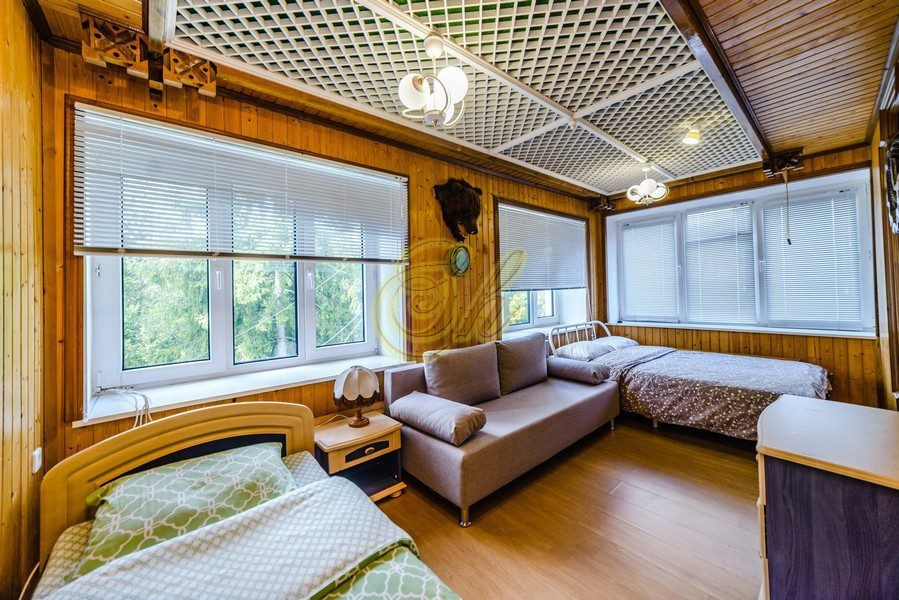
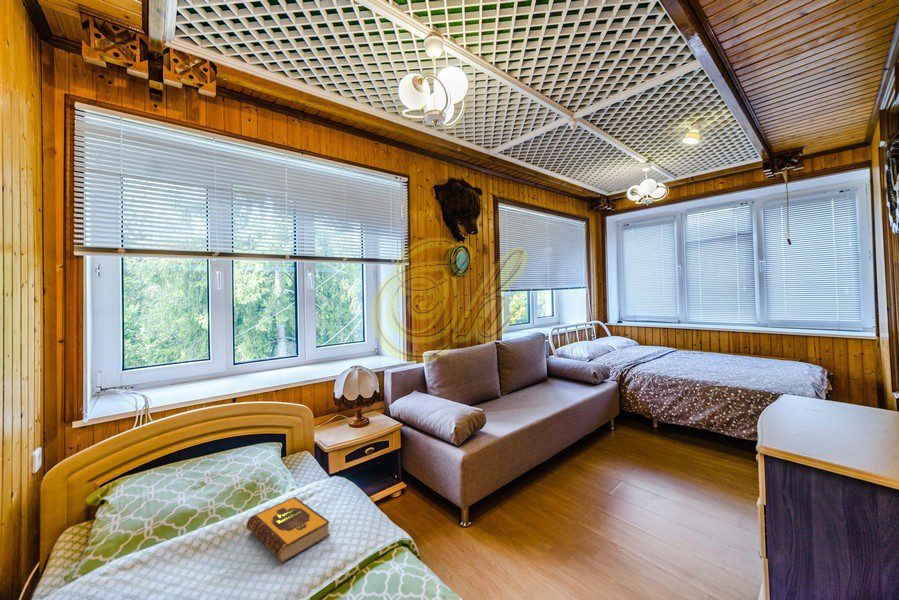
+ hardback book [245,496,331,564]
